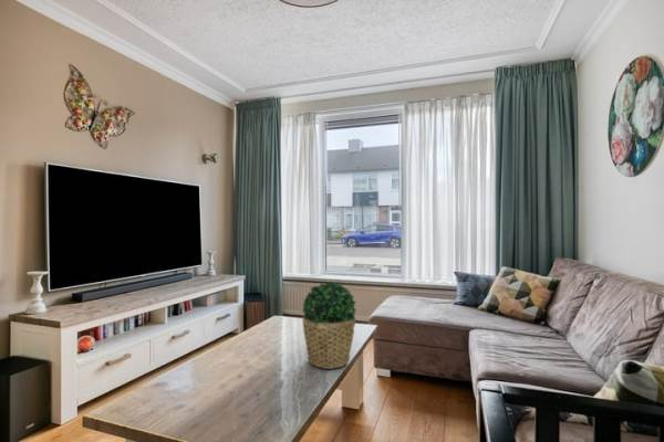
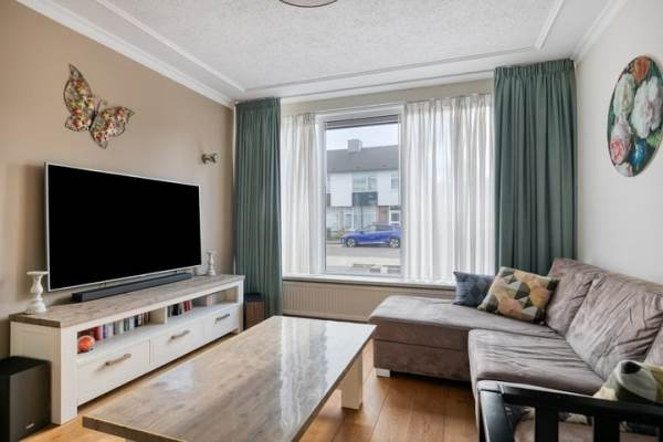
- potted plant [301,281,357,370]
